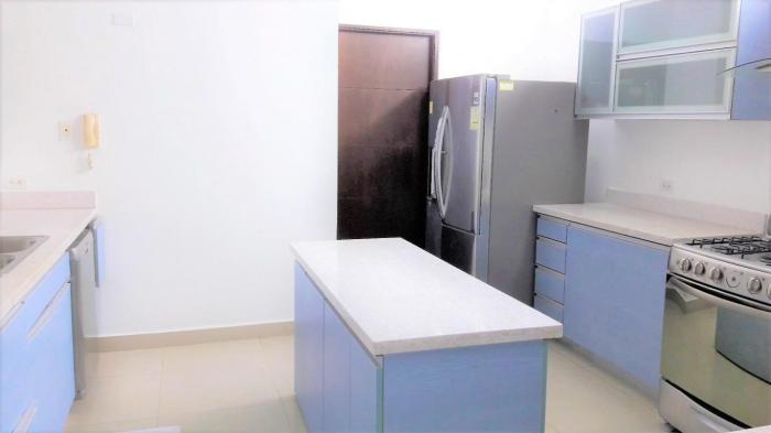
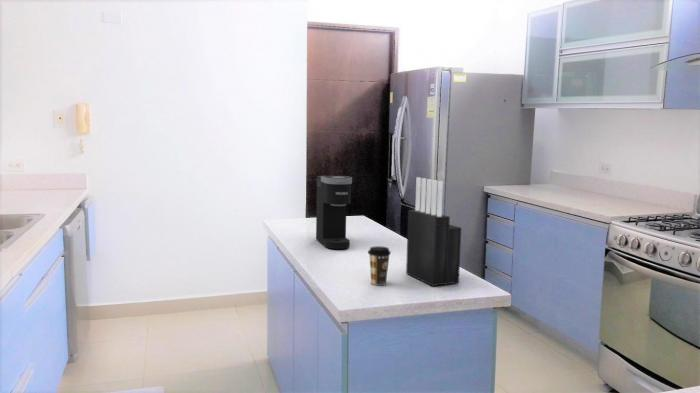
+ coffee maker [315,175,353,250]
+ knife block [405,176,462,287]
+ coffee cup [367,245,392,286]
